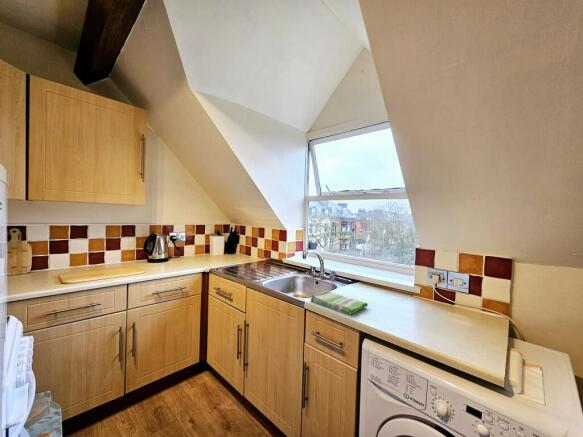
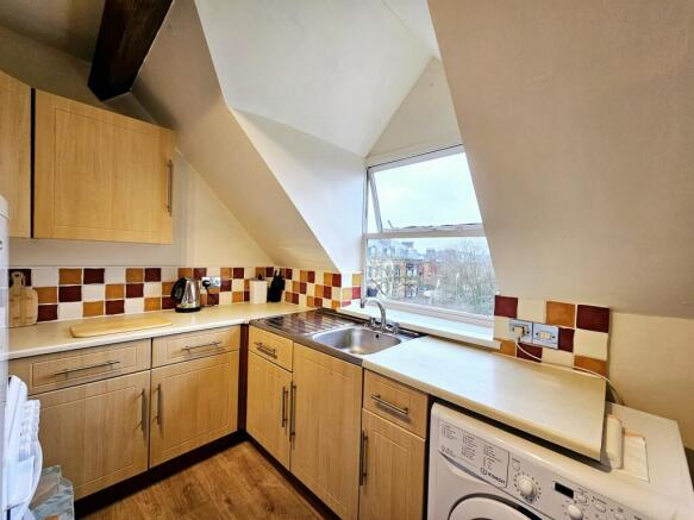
- dish towel [310,290,369,316]
